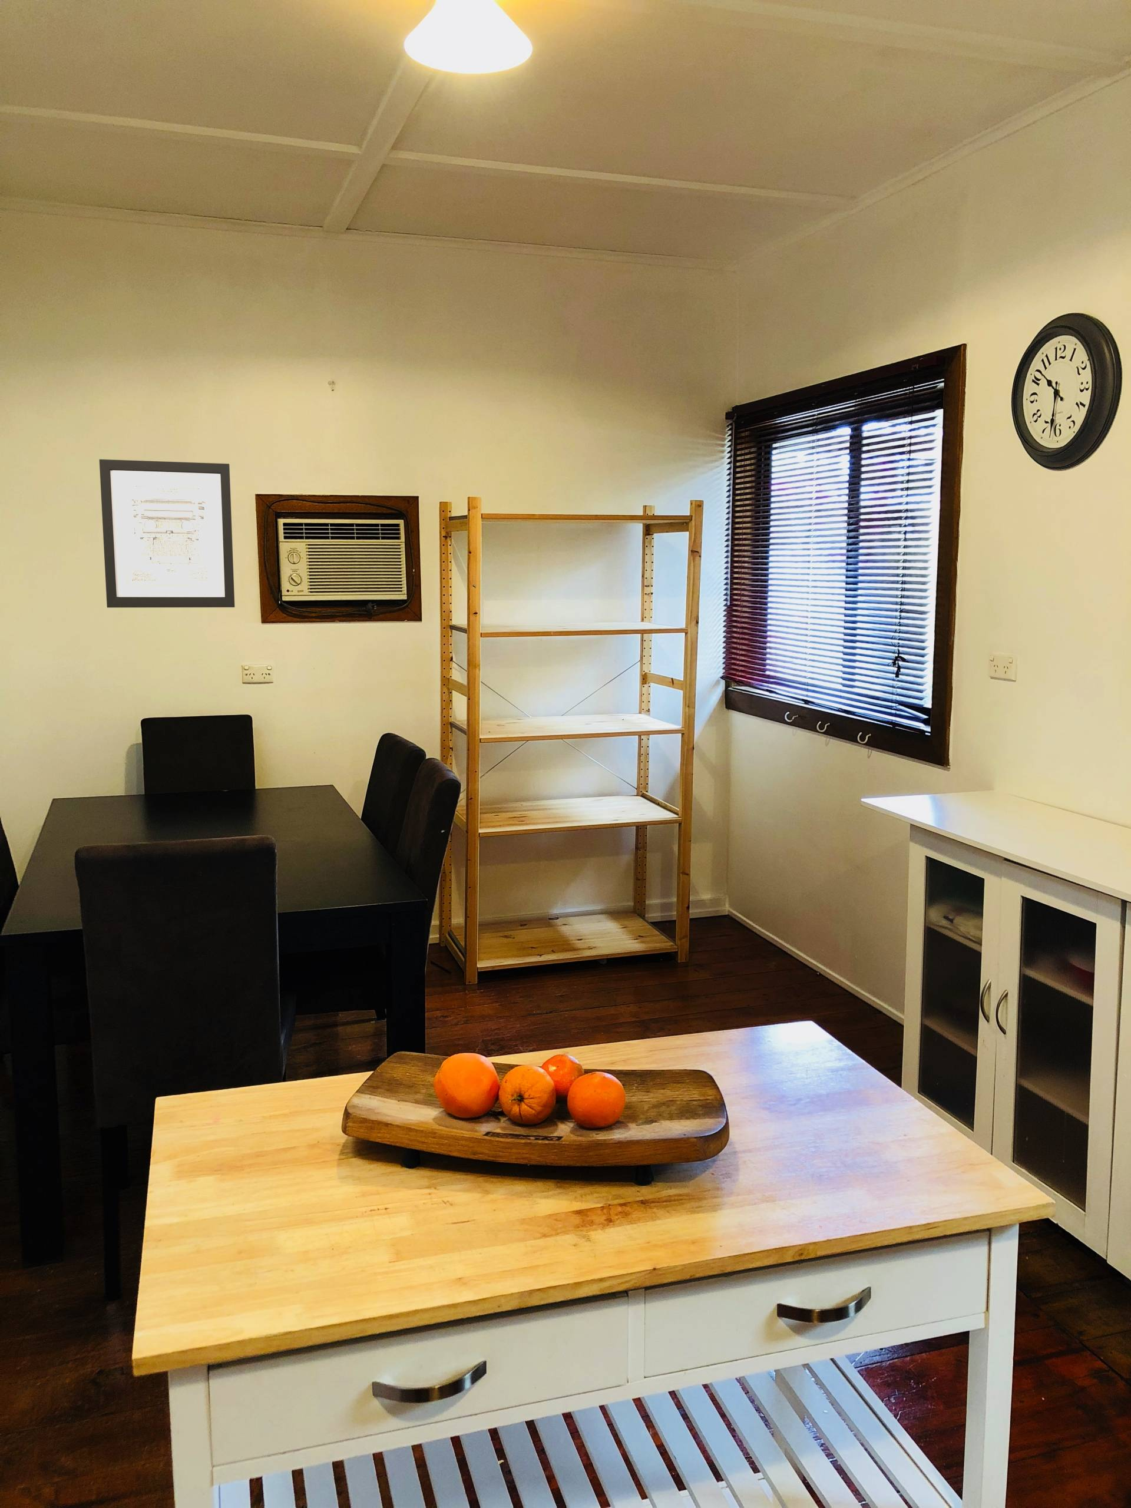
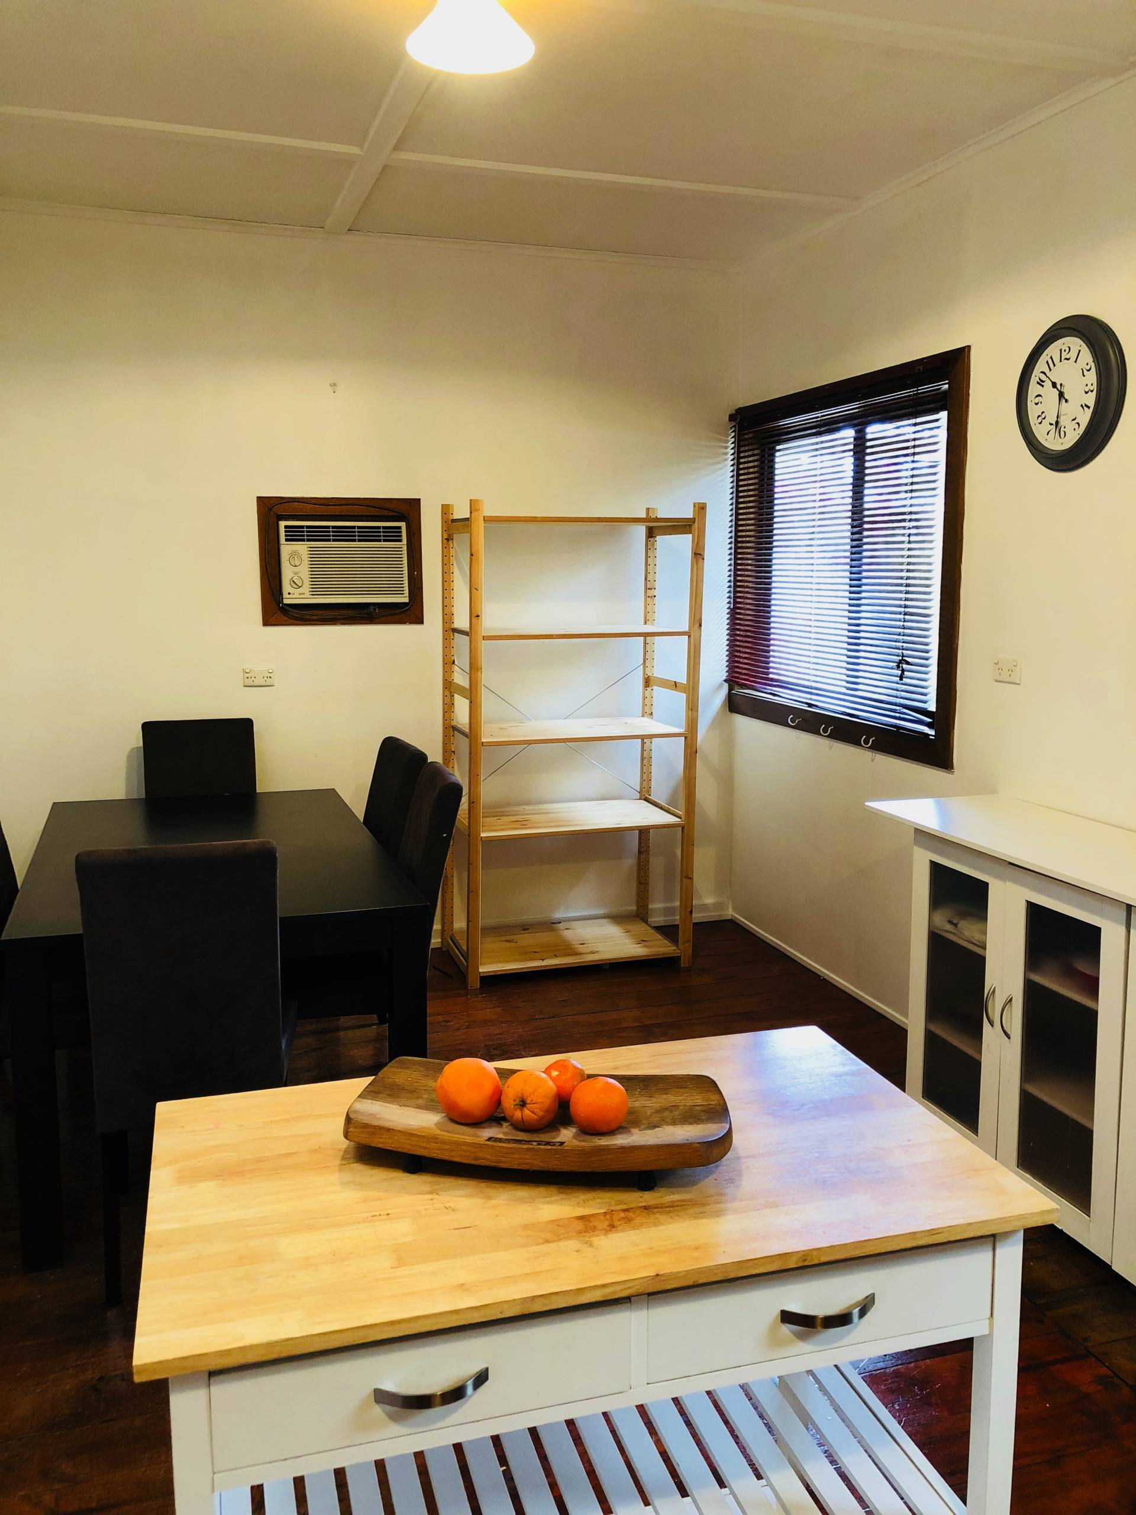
- wall art [99,458,235,608]
